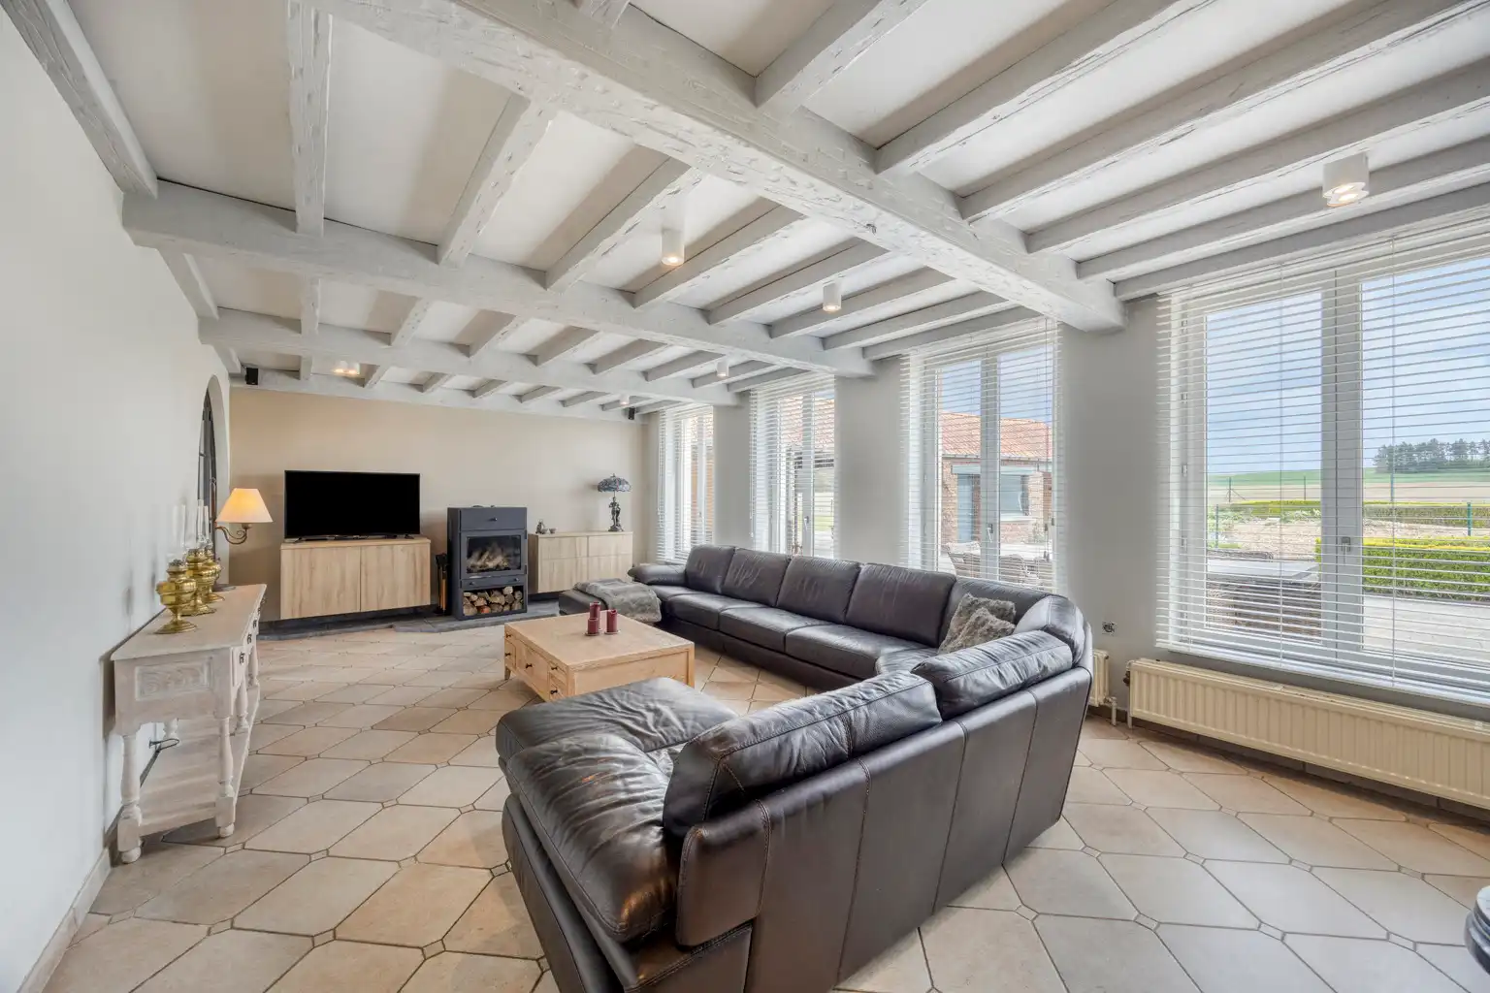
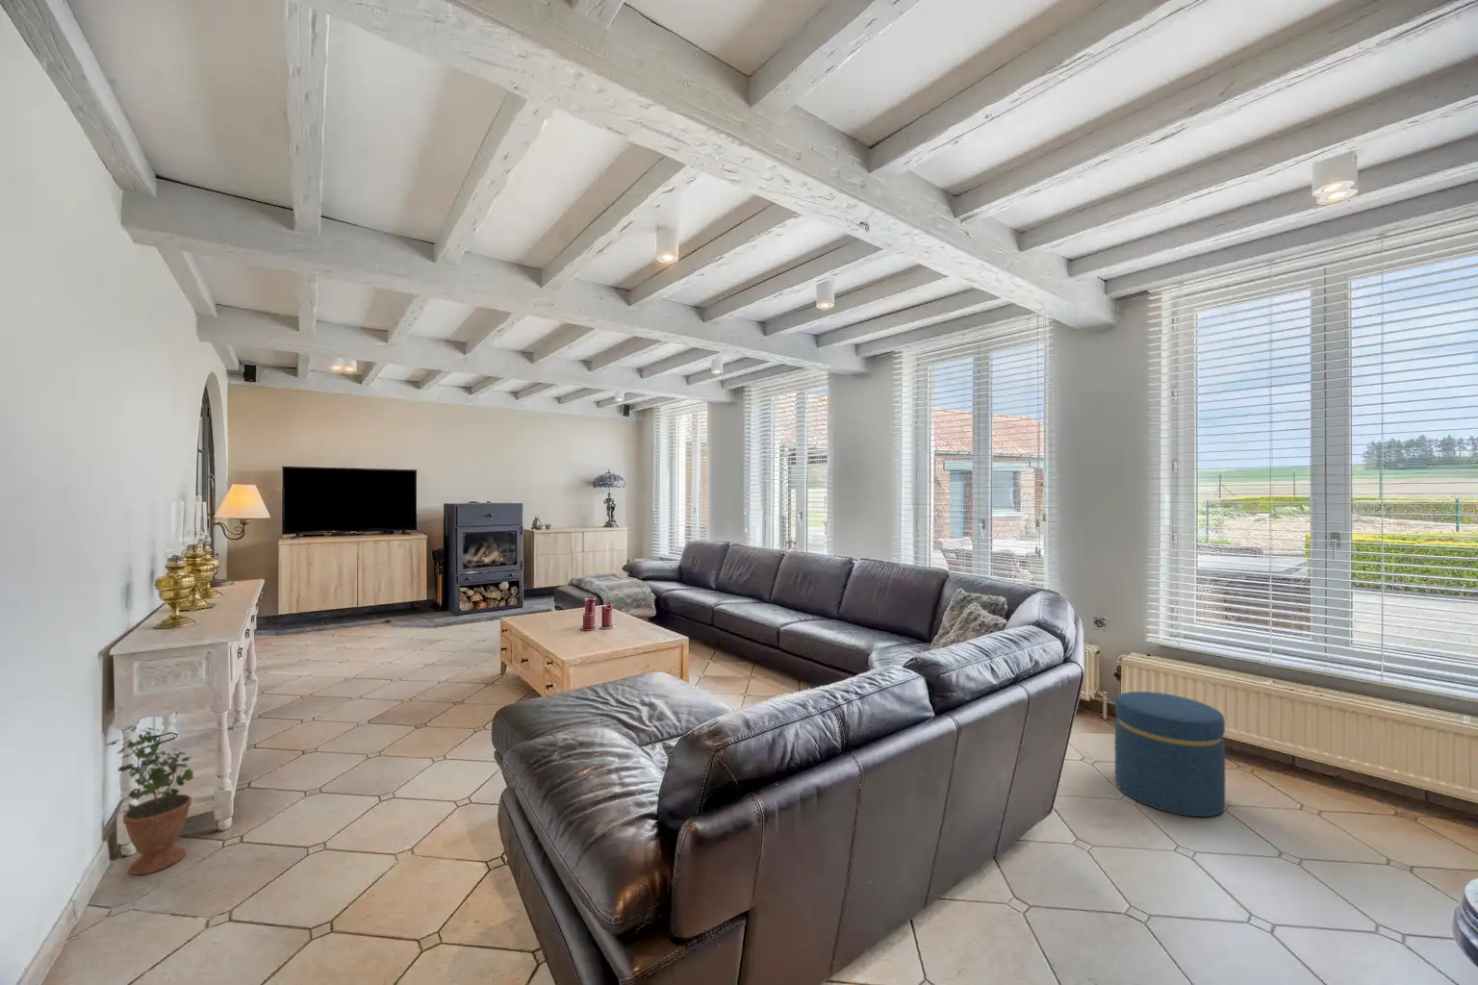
+ ottoman [1114,690,1226,818]
+ potted plant [104,724,195,875]
